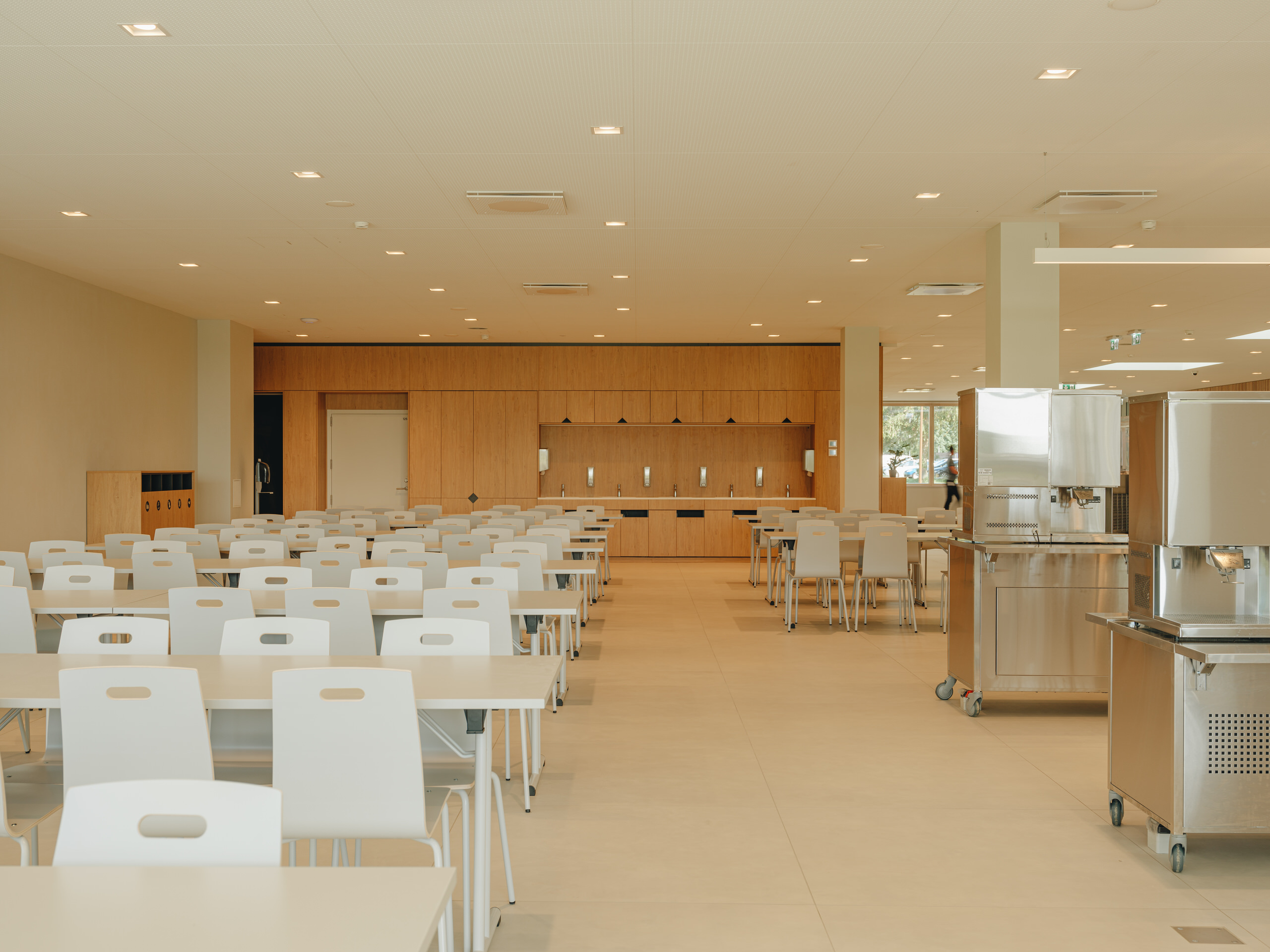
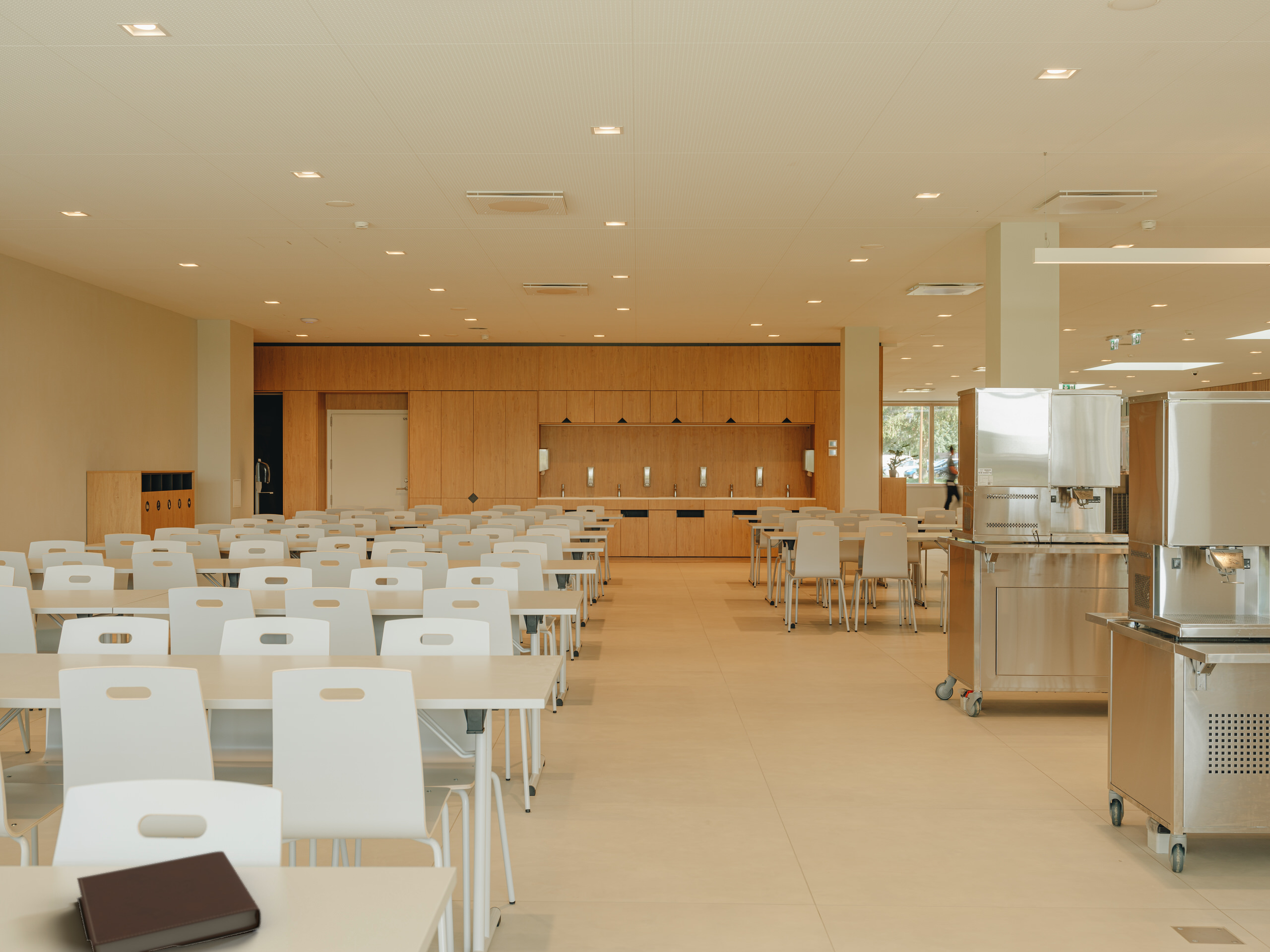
+ notebook [76,851,261,952]
